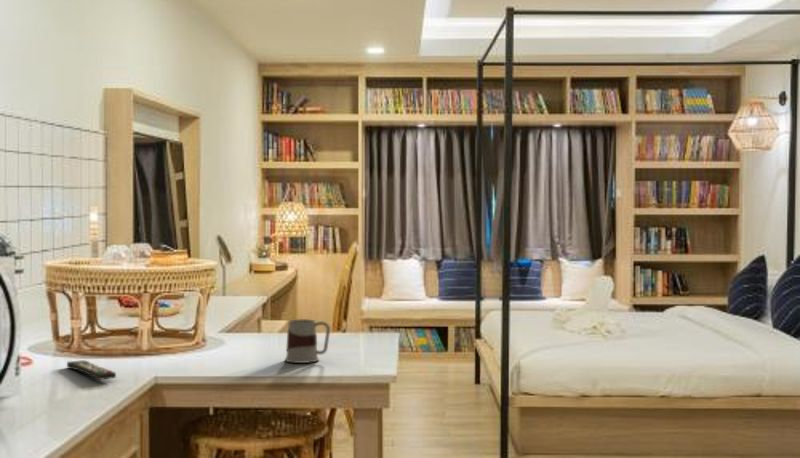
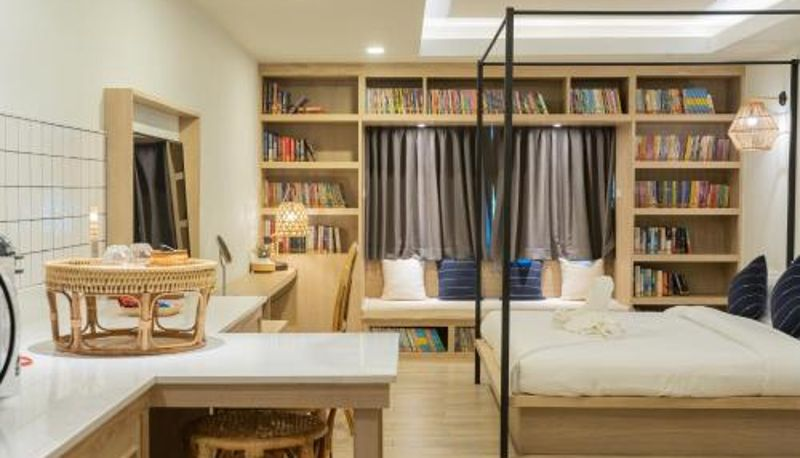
- remote control [66,359,117,381]
- mug [284,318,331,364]
